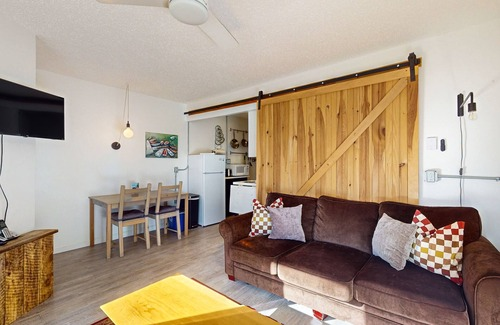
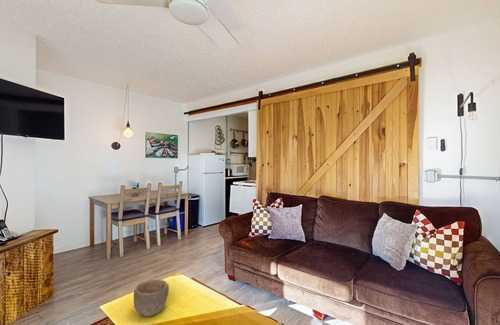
+ bowl [133,279,170,318]
